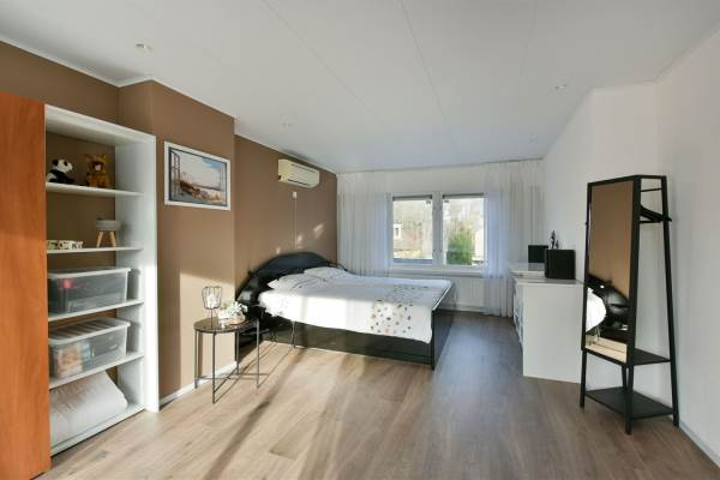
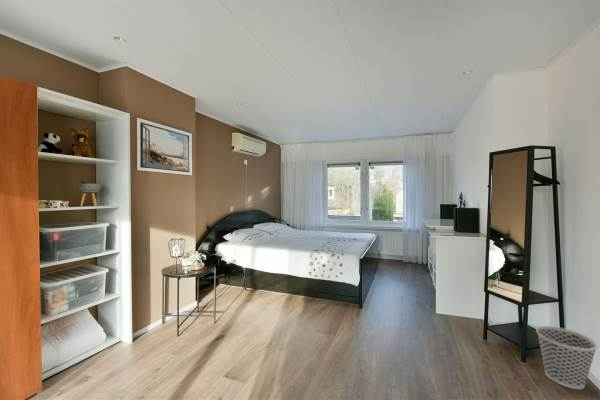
+ wastebasket [535,325,599,390]
